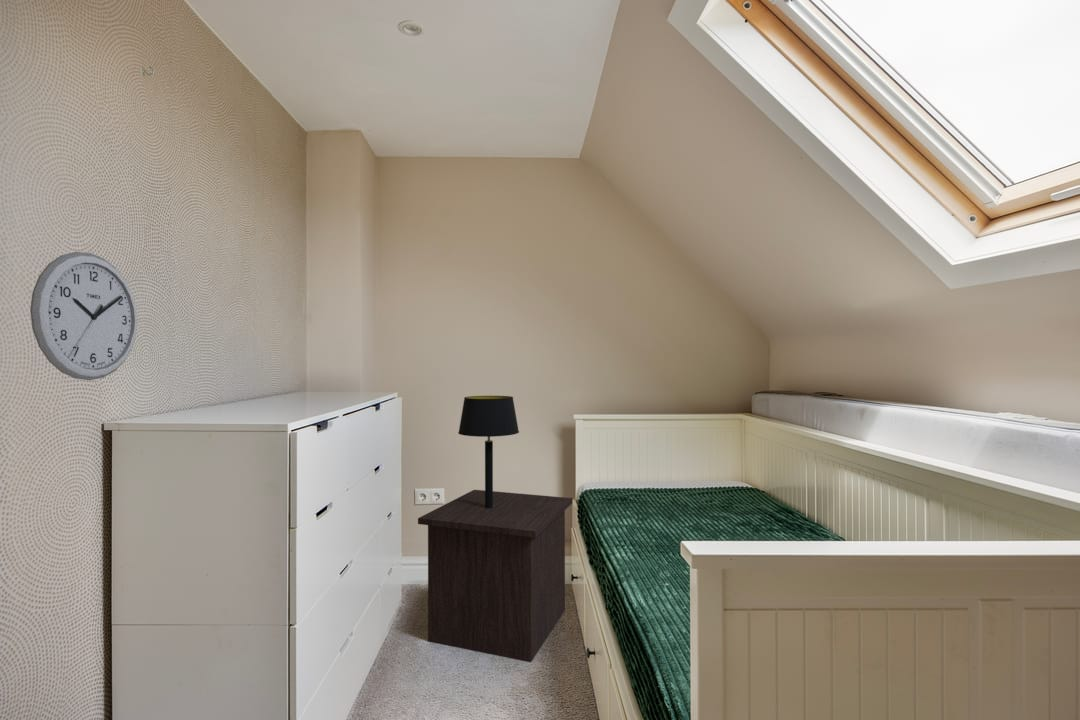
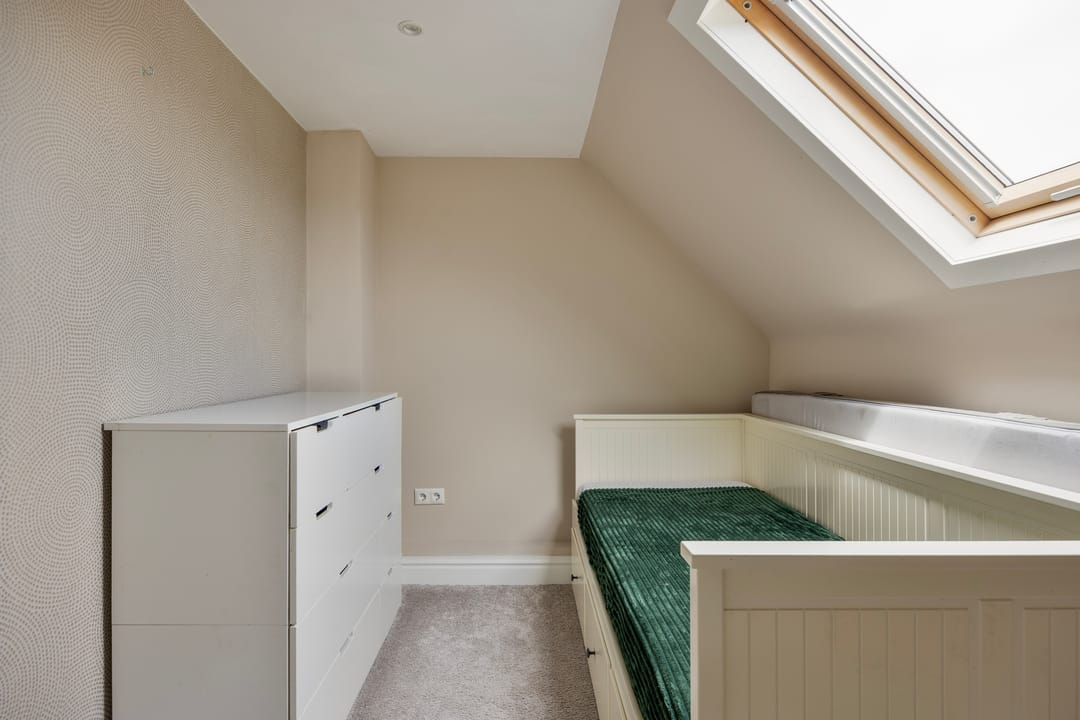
- wall clock [29,251,138,381]
- nightstand [417,489,574,663]
- table lamp [457,395,520,508]
